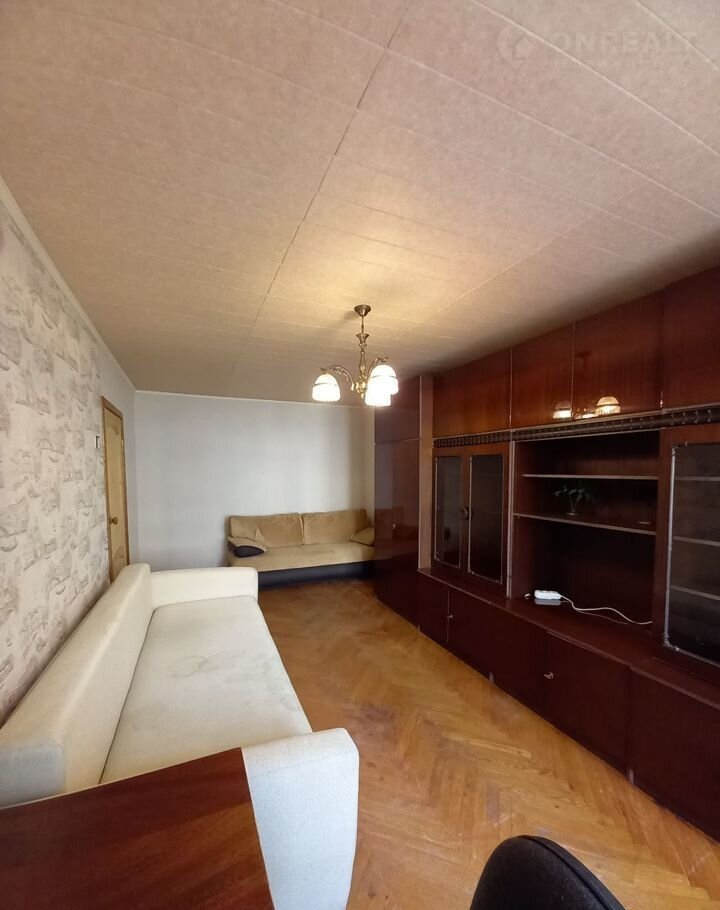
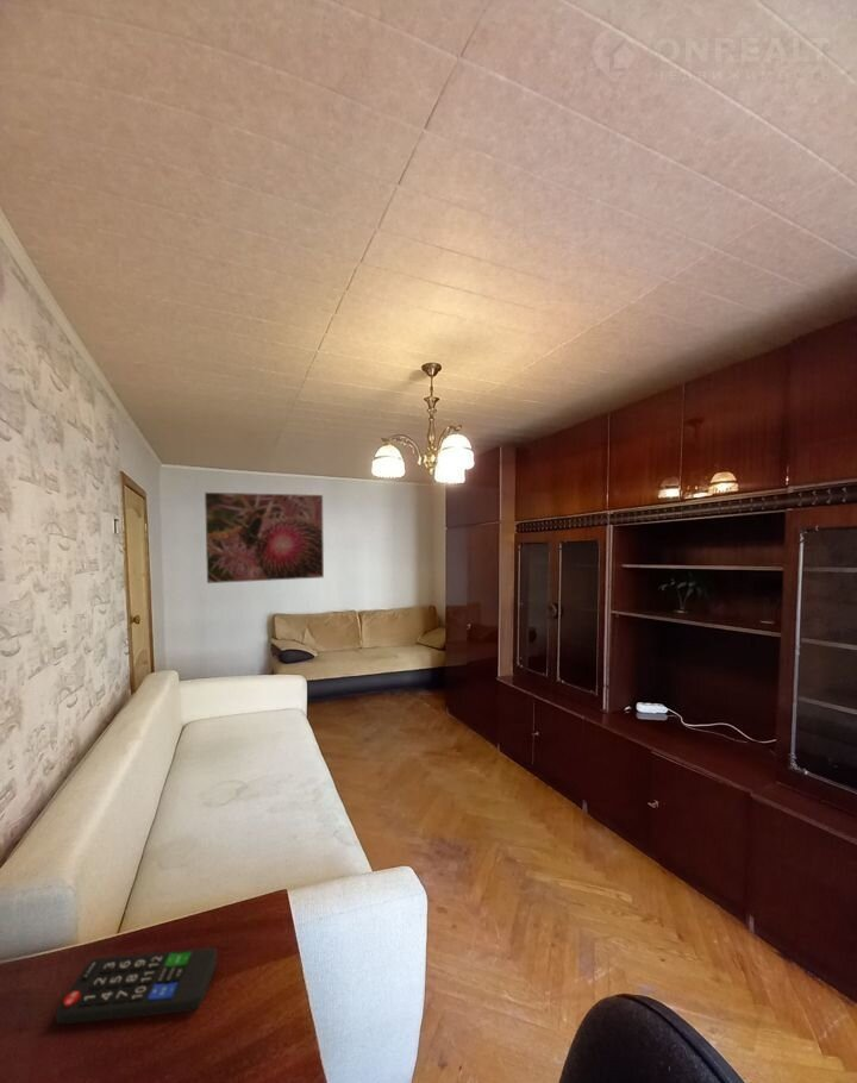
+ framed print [204,492,325,584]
+ remote control [55,947,218,1025]
